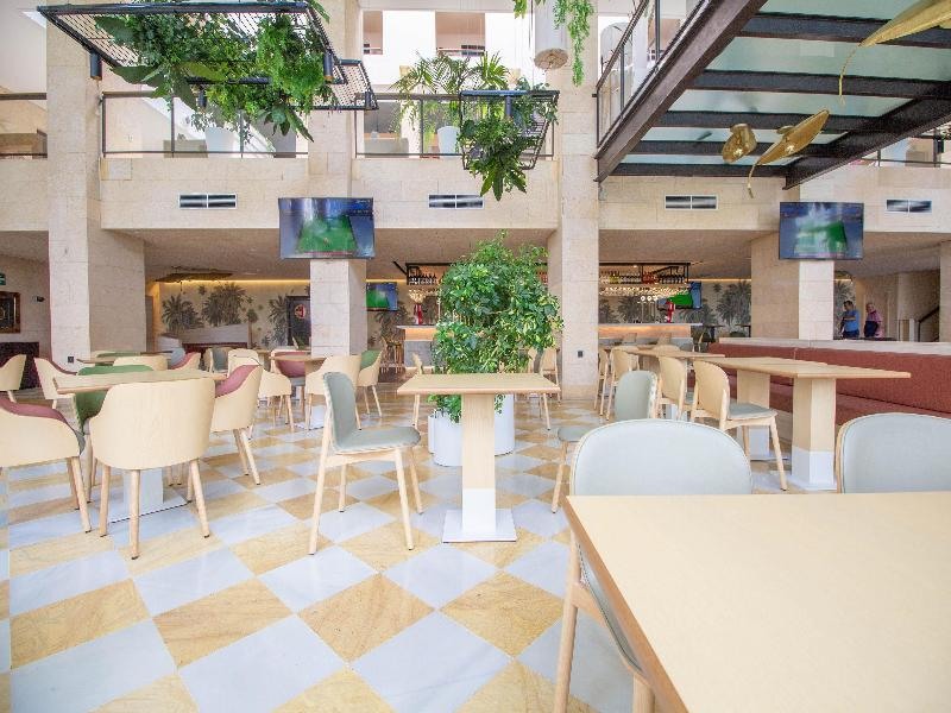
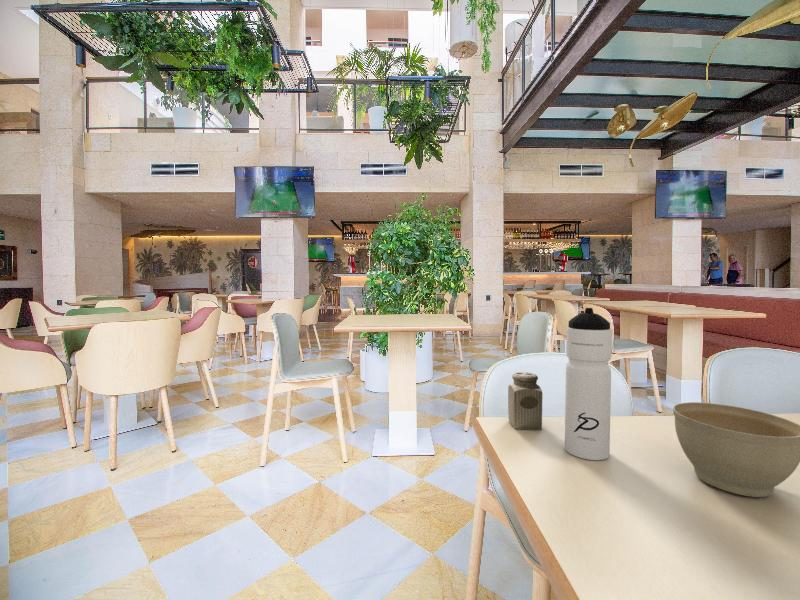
+ planter bowl [672,401,800,498]
+ salt shaker [507,371,543,431]
+ water bottle [564,307,613,461]
